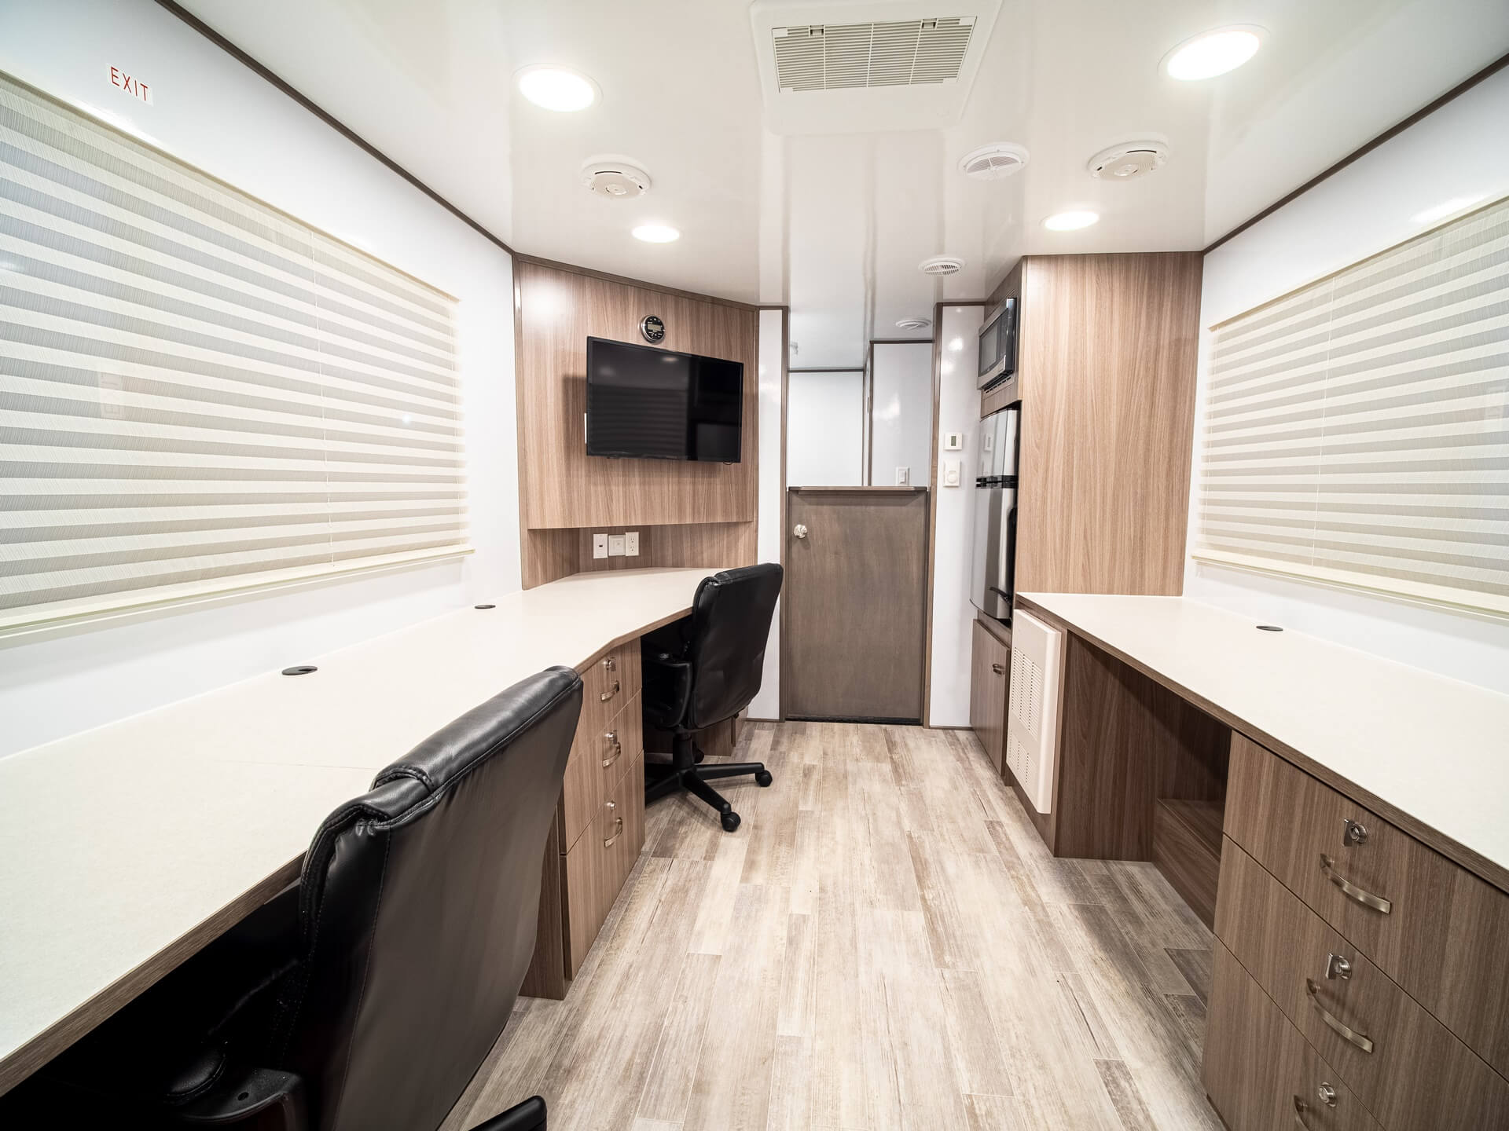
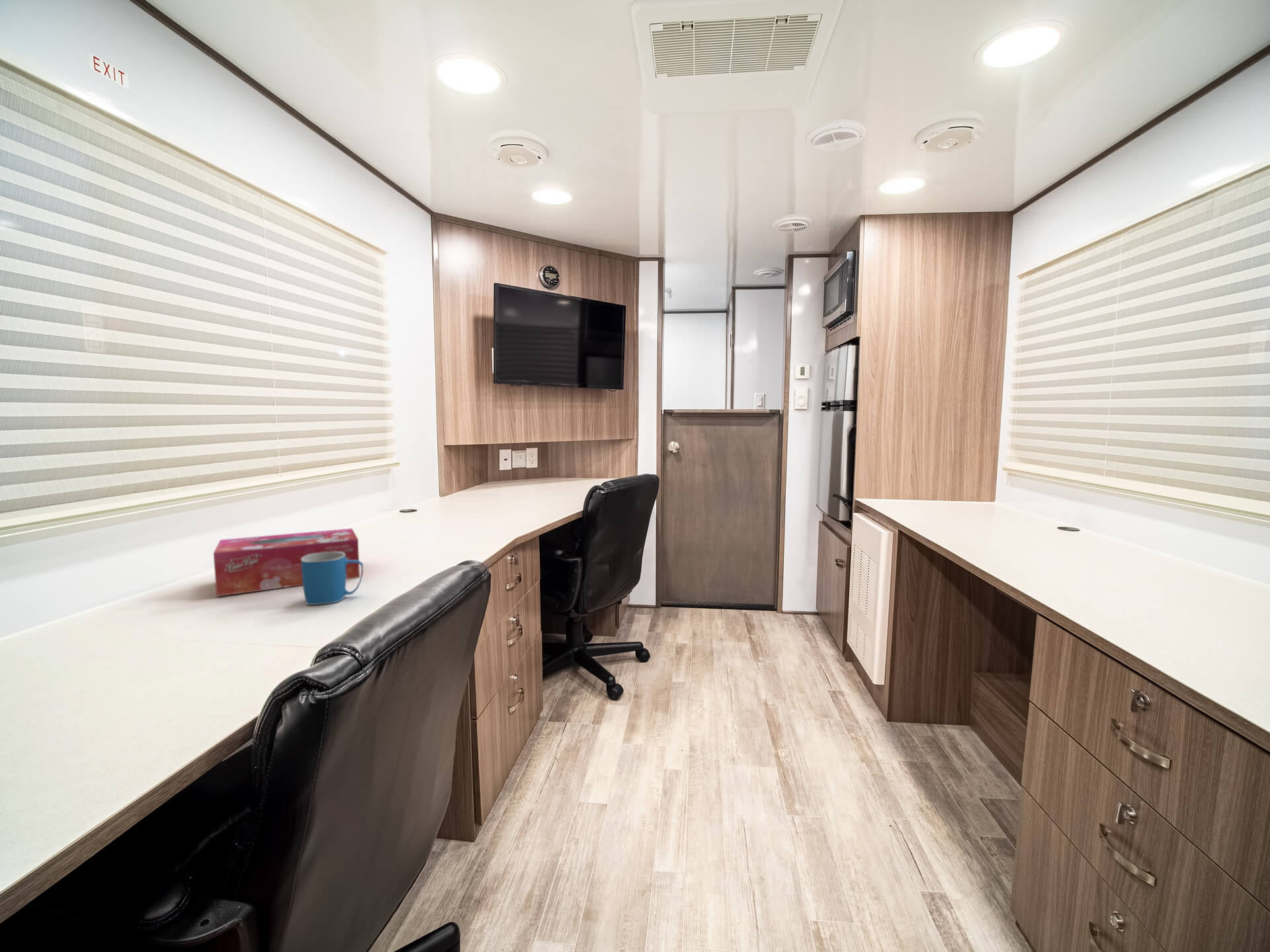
+ tissue box [213,528,360,597]
+ mug [302,552,364,606]
